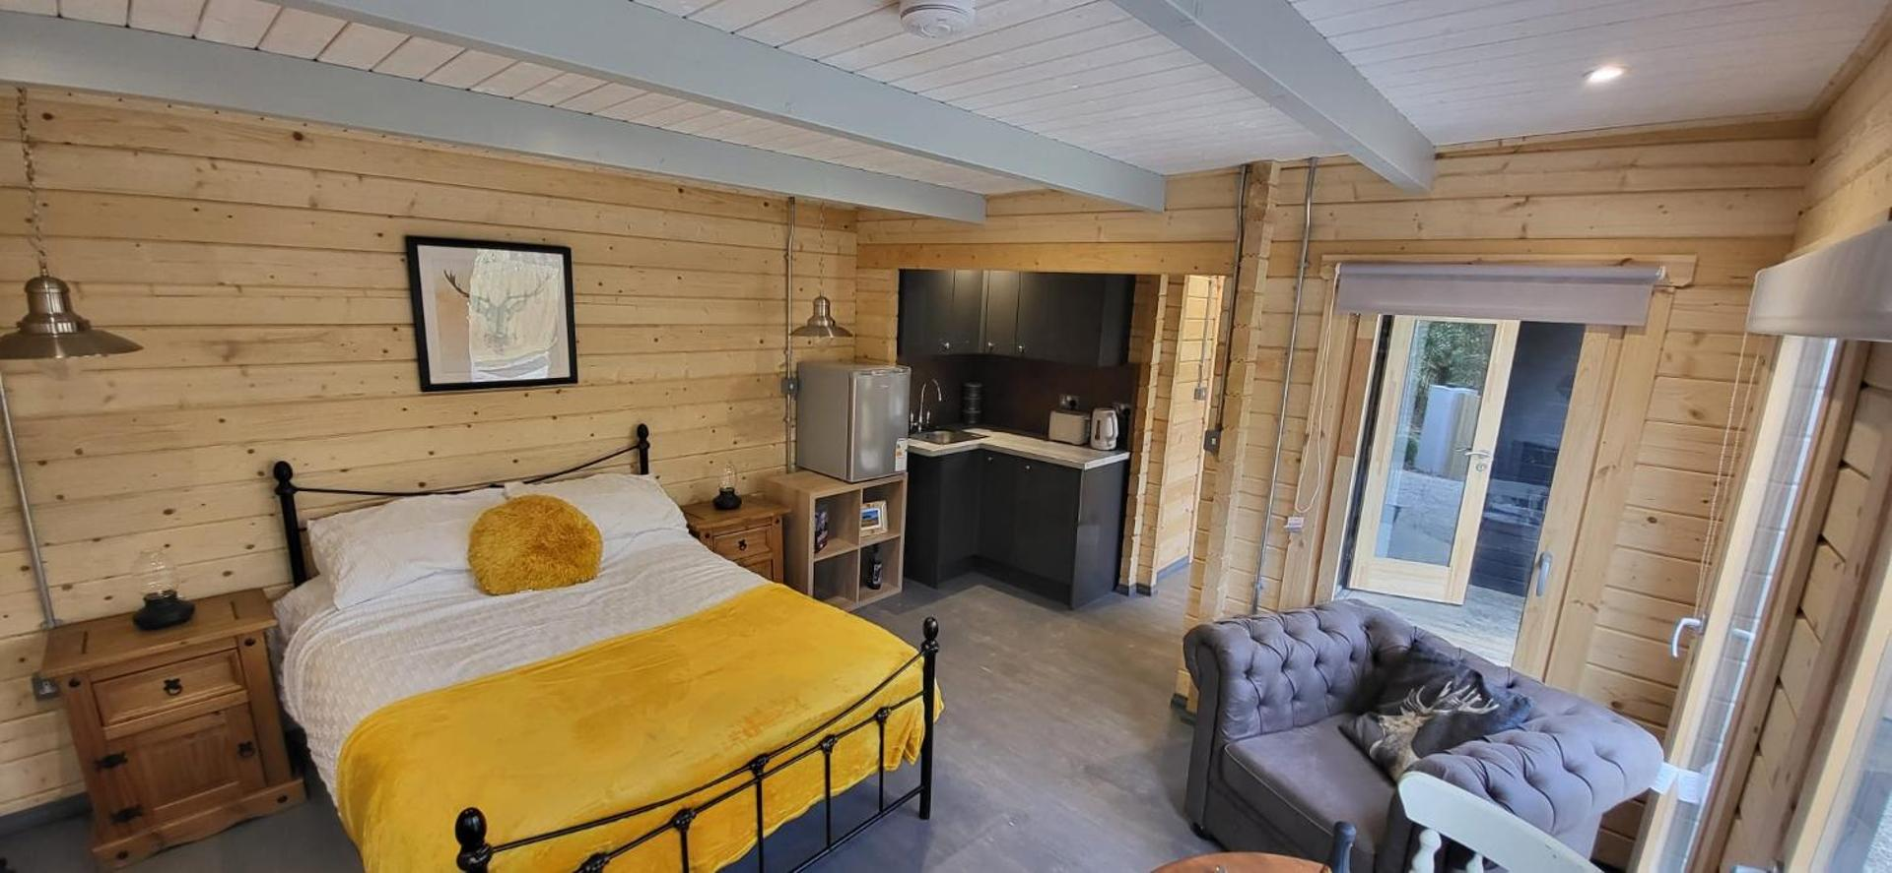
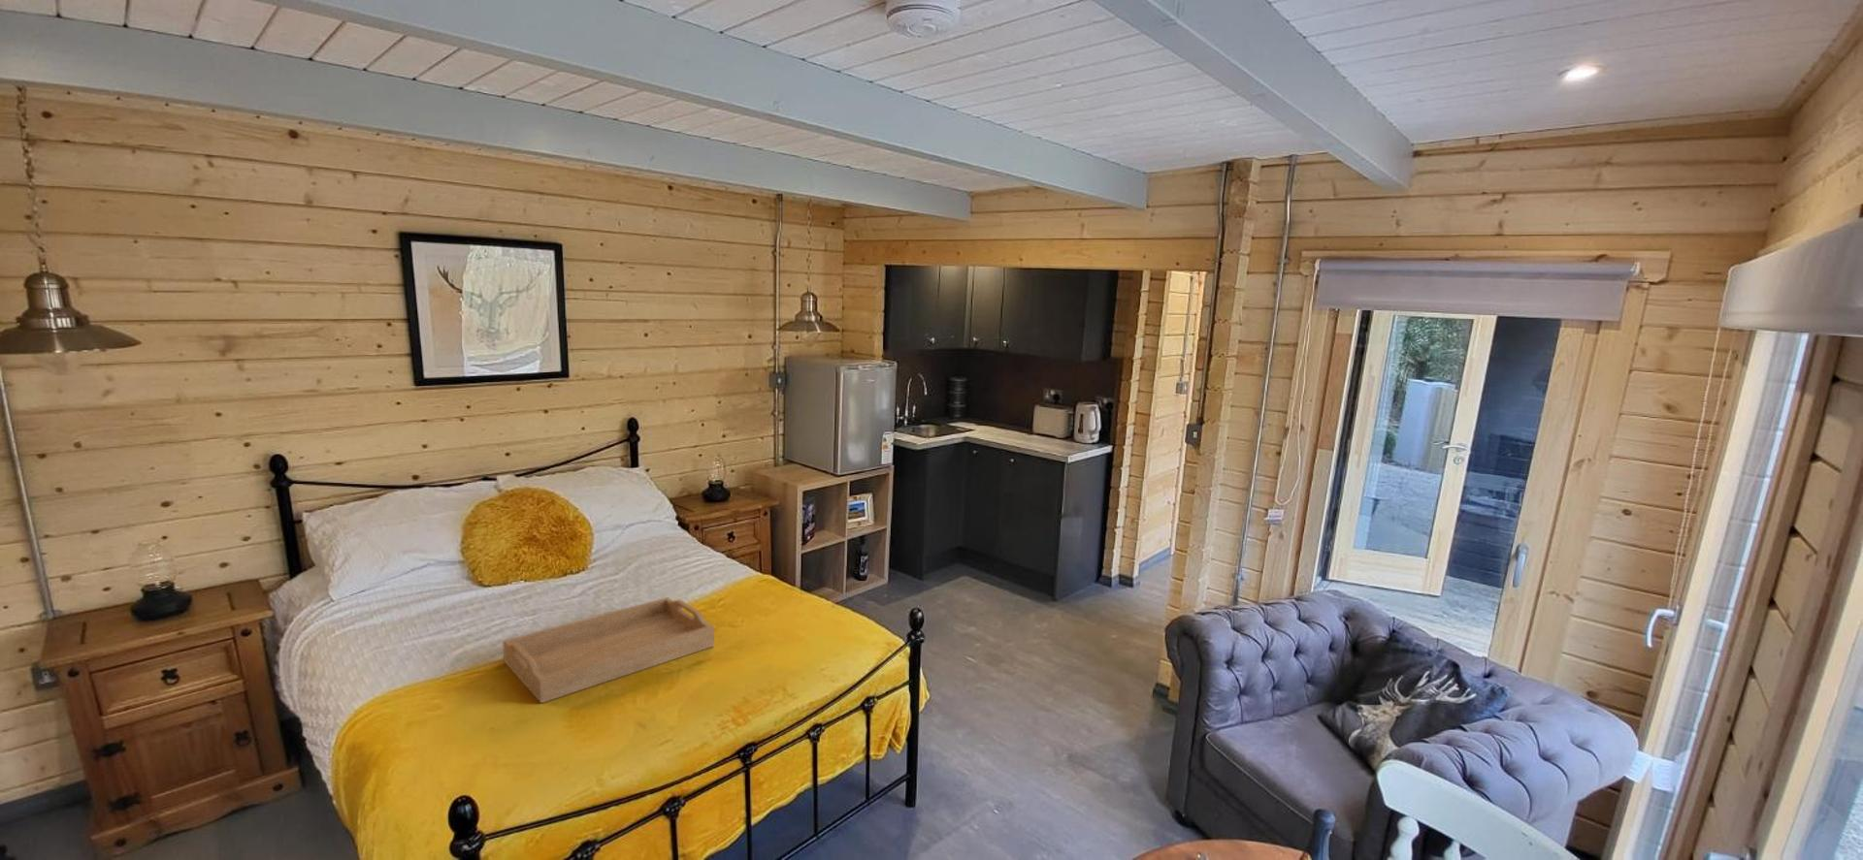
+ serving tray [501,596,715,704]
